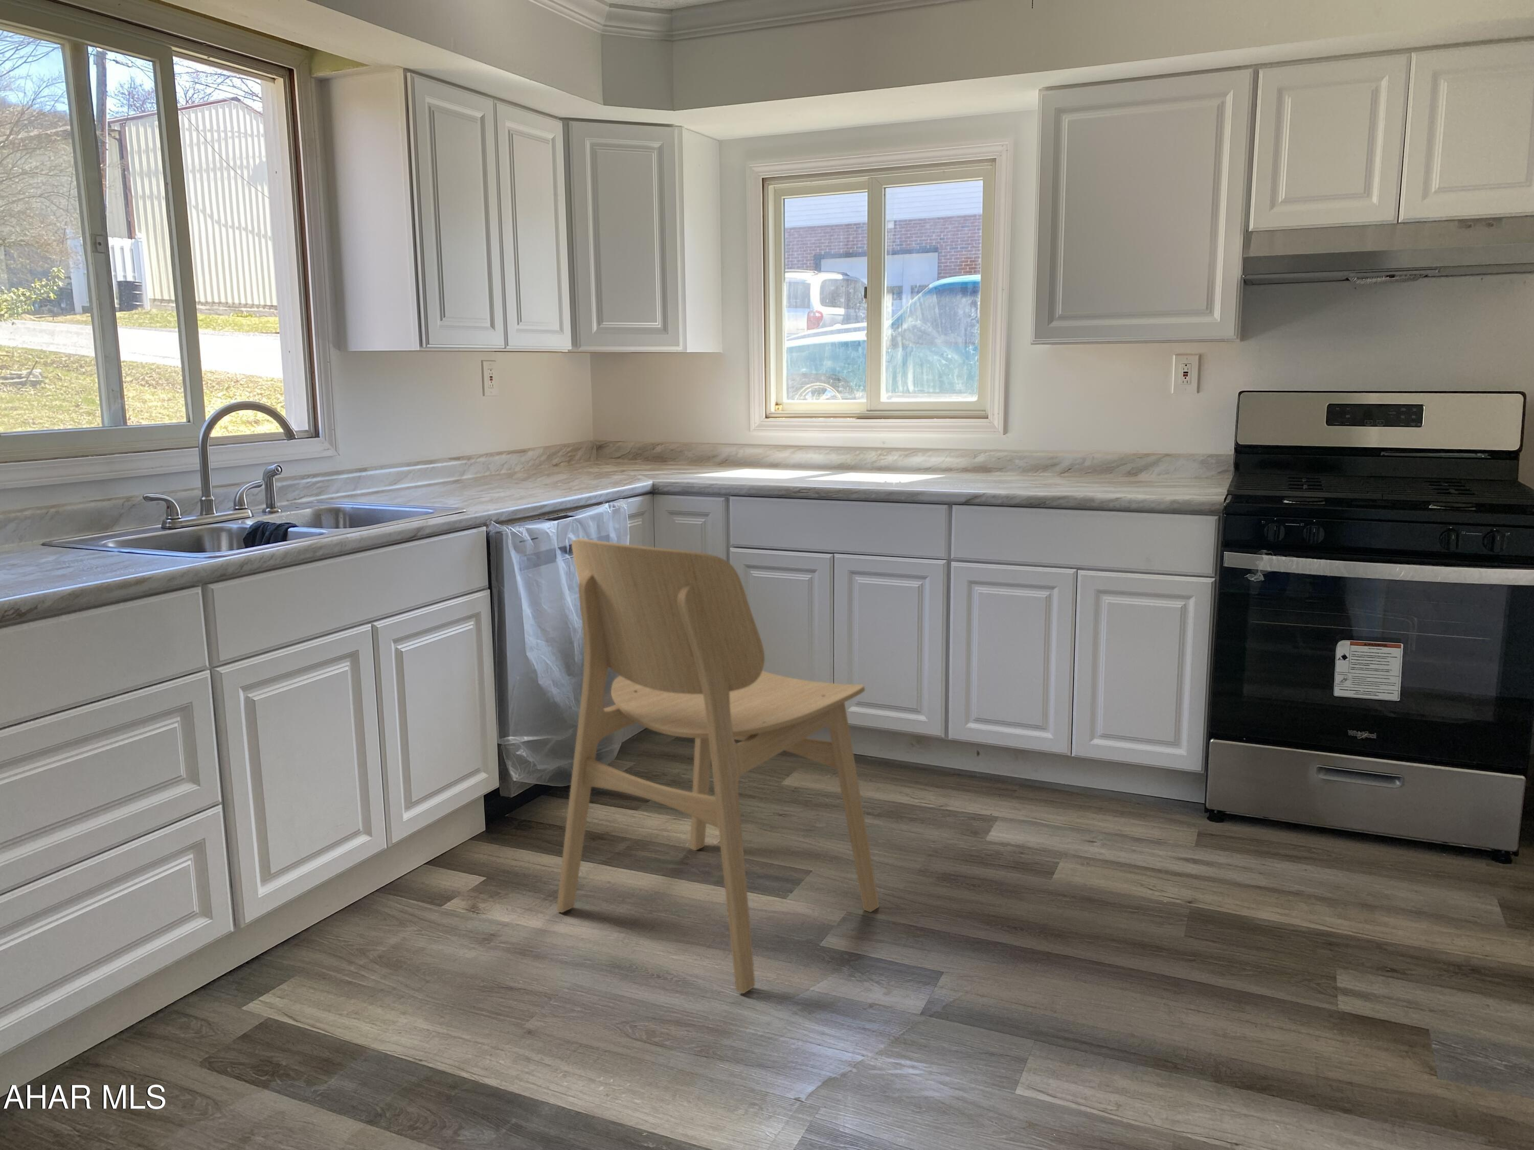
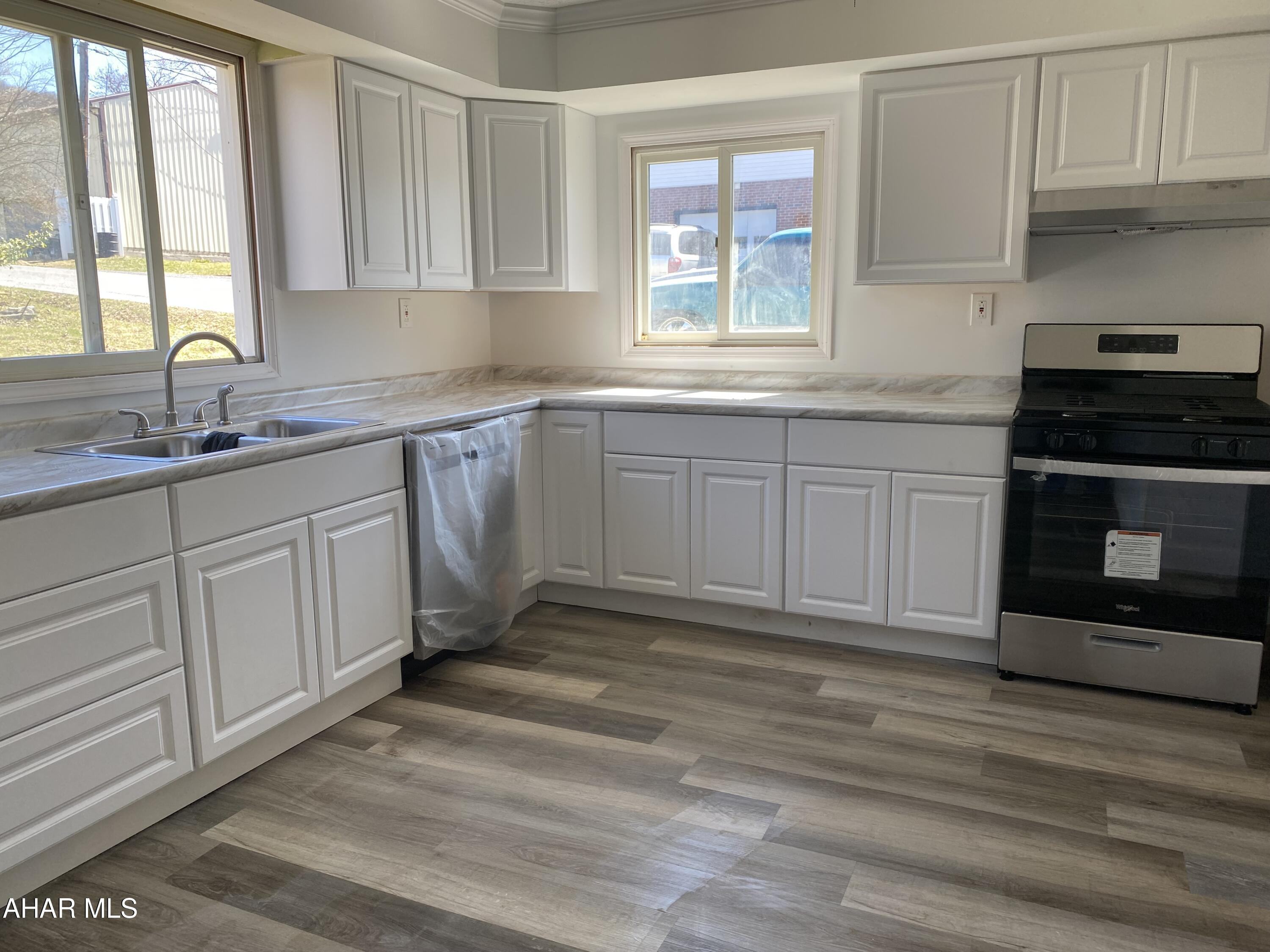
- dining chair [557,538,879,994]
